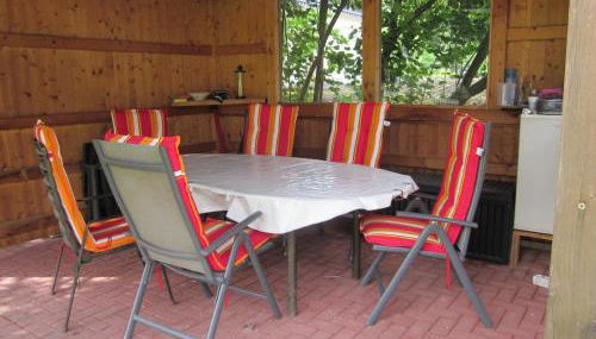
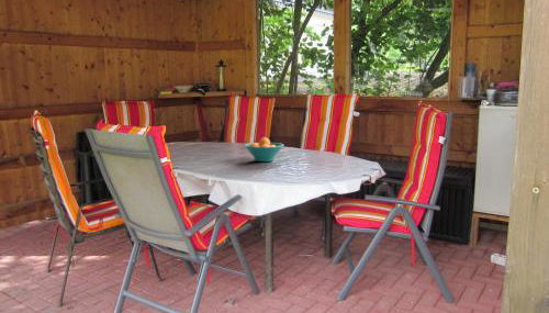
+ fruit bowl [243,136,284,163]
